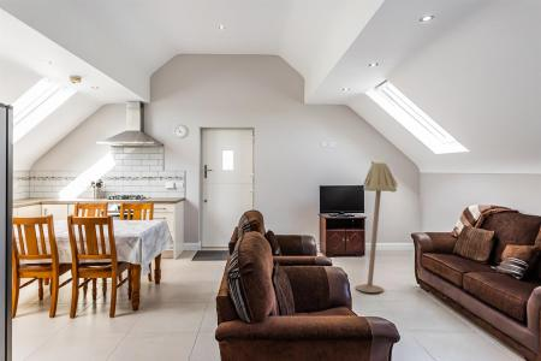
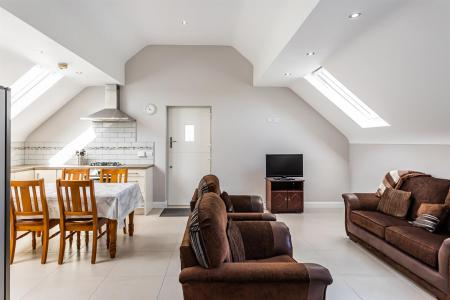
- floor lamp [355,160,398,294]
